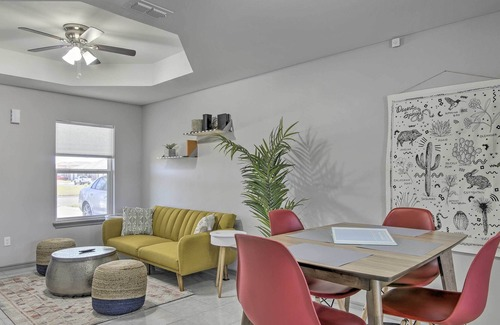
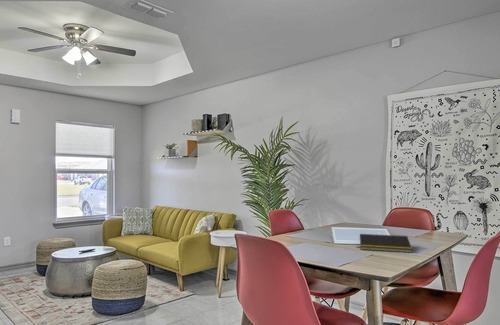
+ notepad [358,233,413,254]
